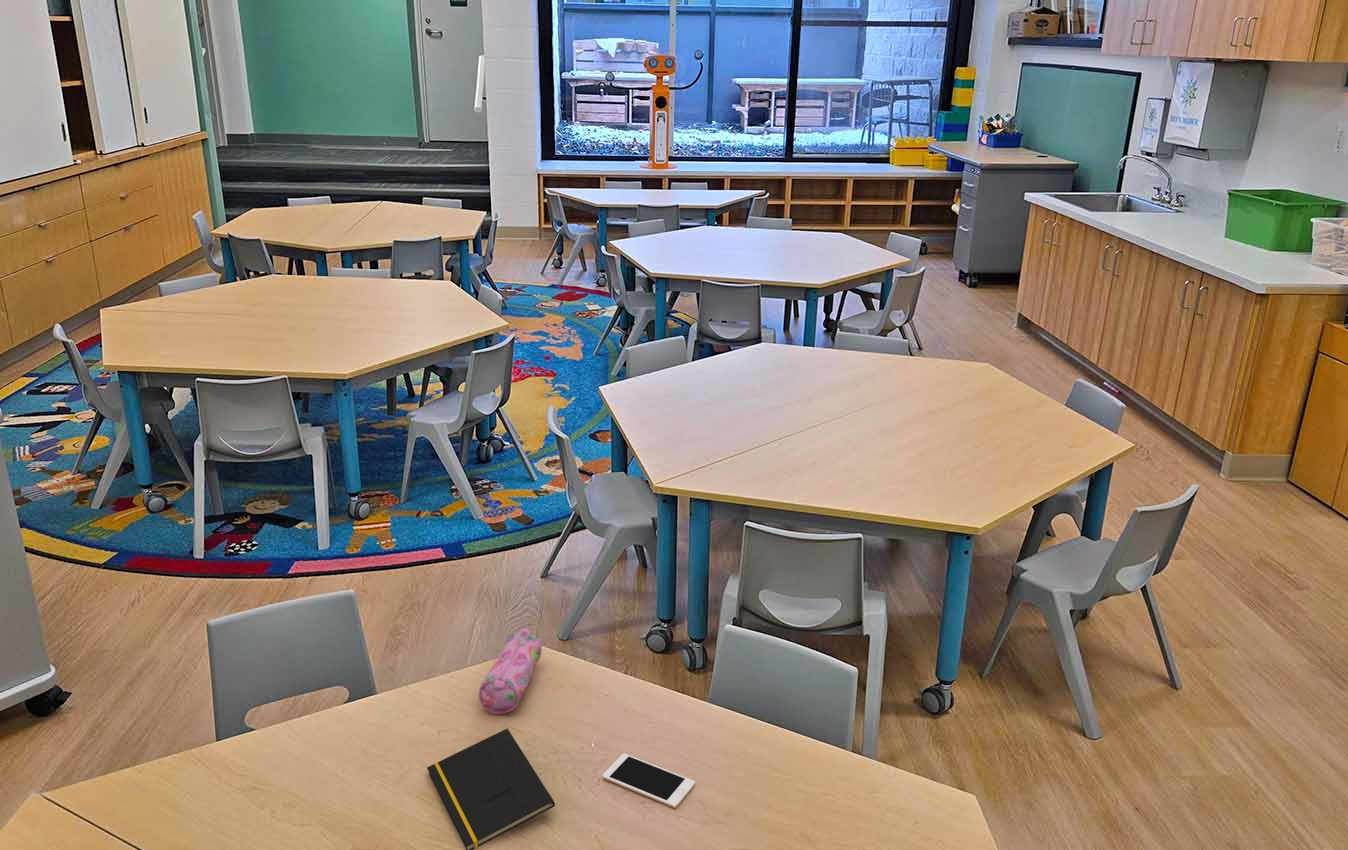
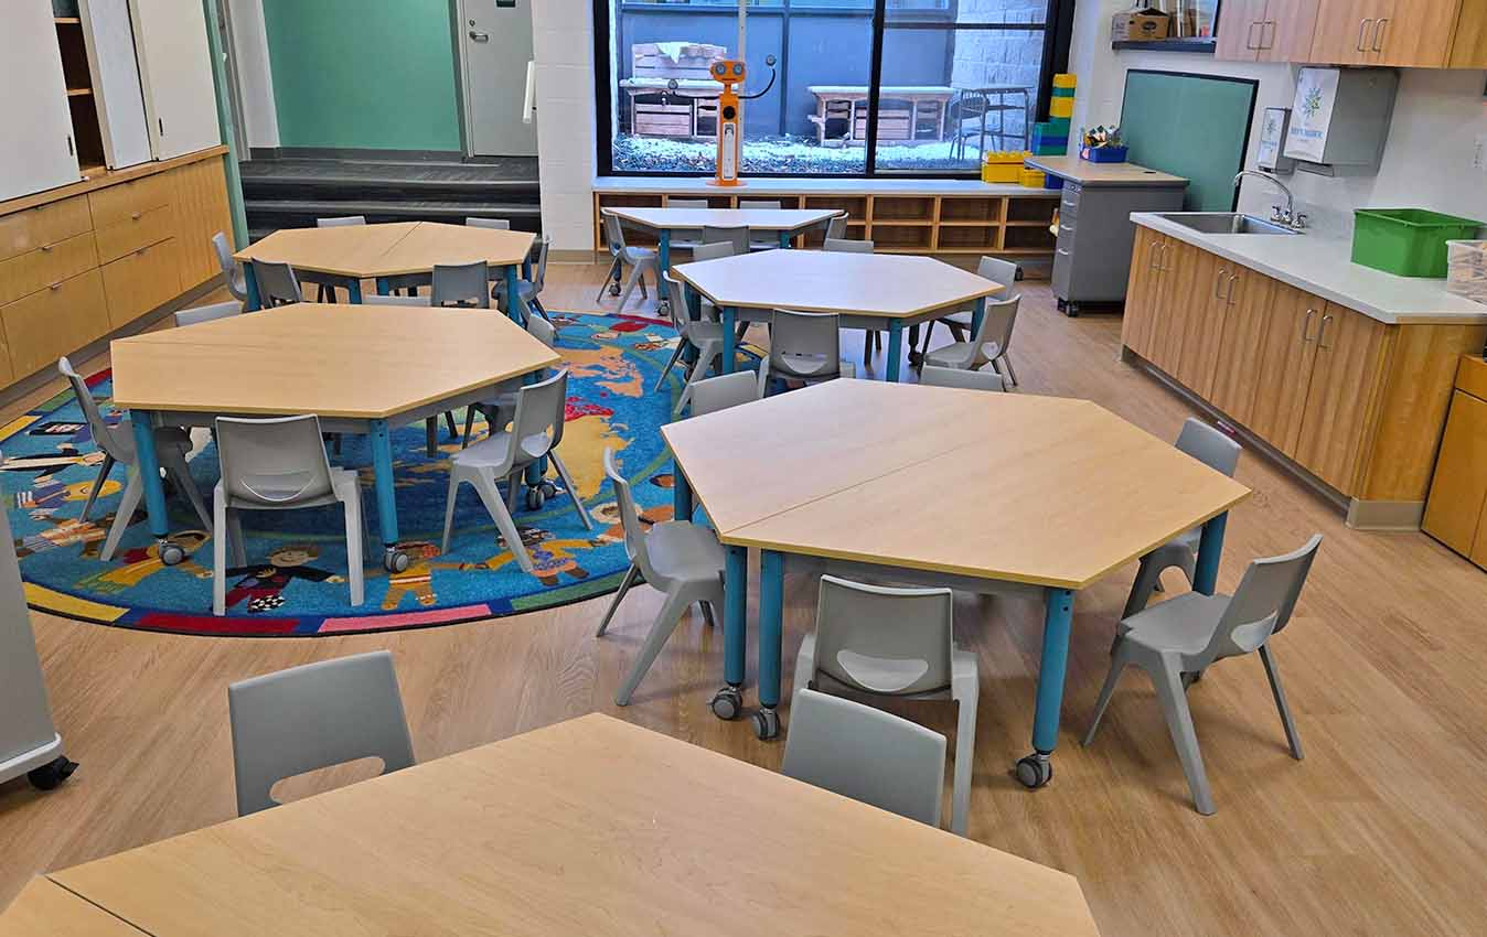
- pencil case [478,628,543,715]
- notepad [426,728,556,850]
- cell phone [601,753,696,809]
